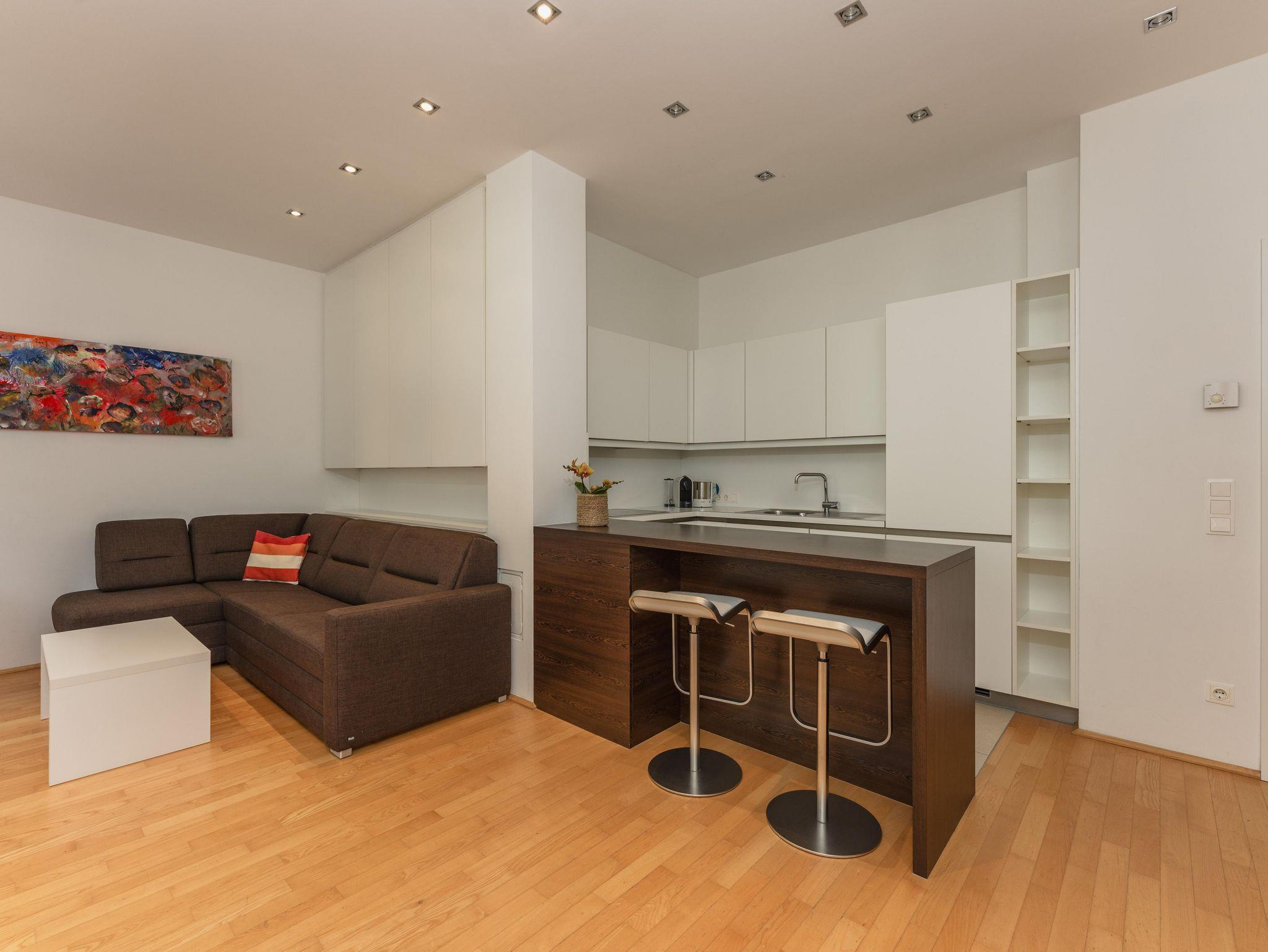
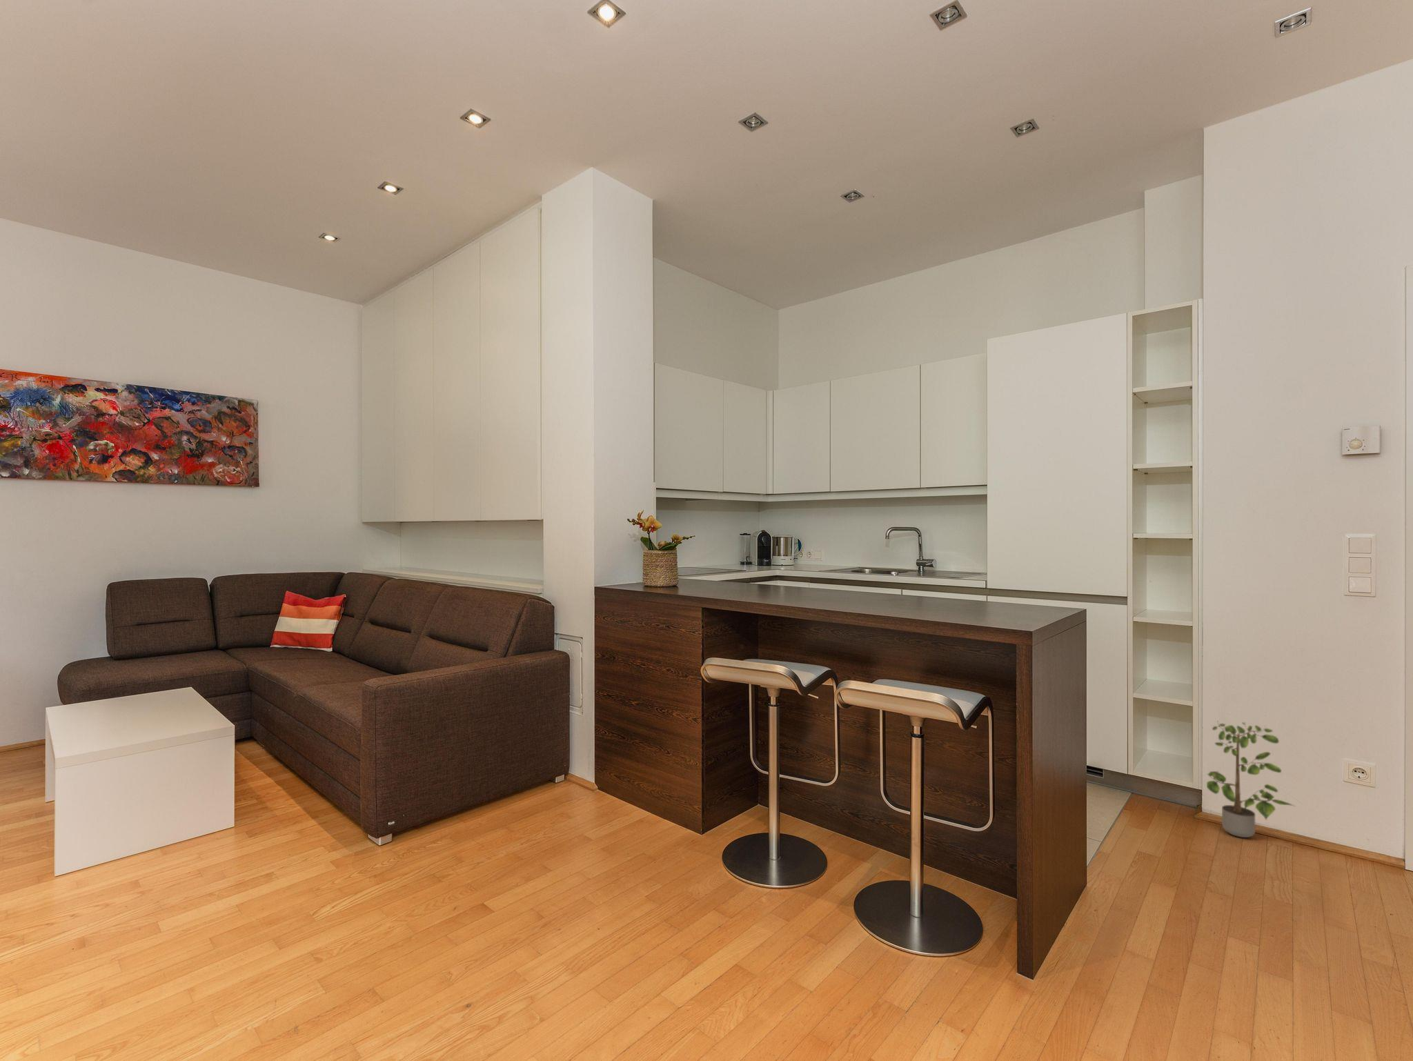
+ potted plant [1206,720,1296,838]
